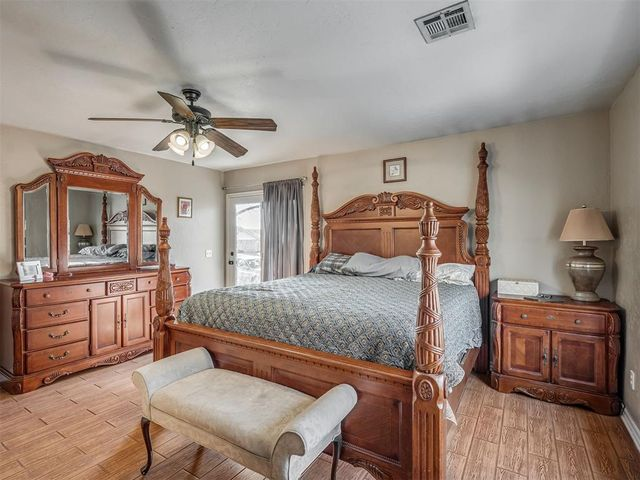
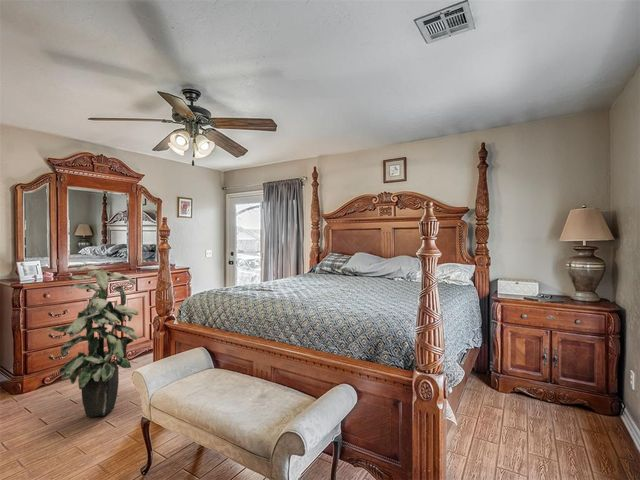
+ indoor plant [50,264,139,418]
